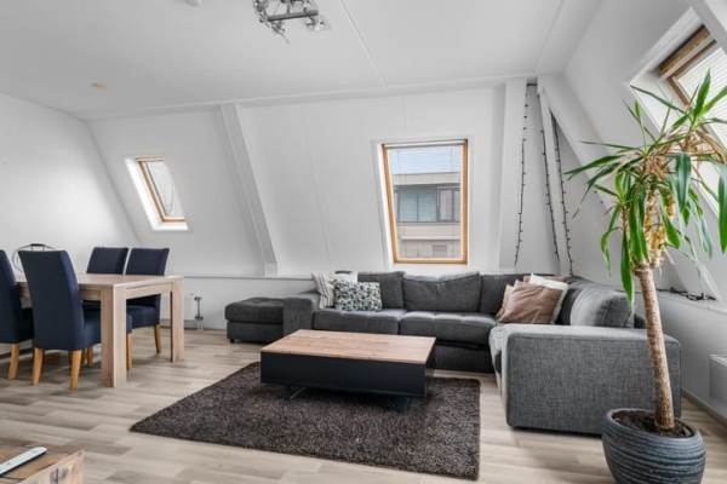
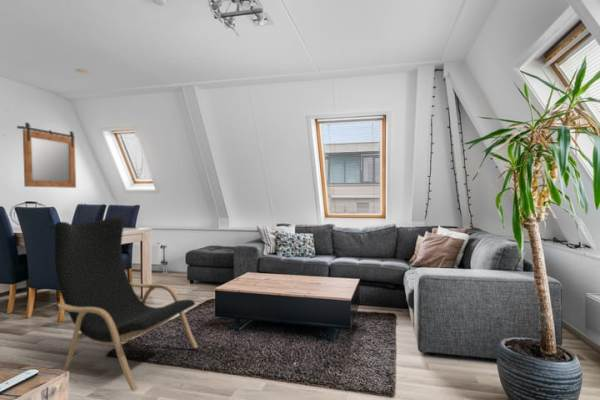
+ lounge chair [53,216,199,392]
+ mirror [16,121,77,189]
